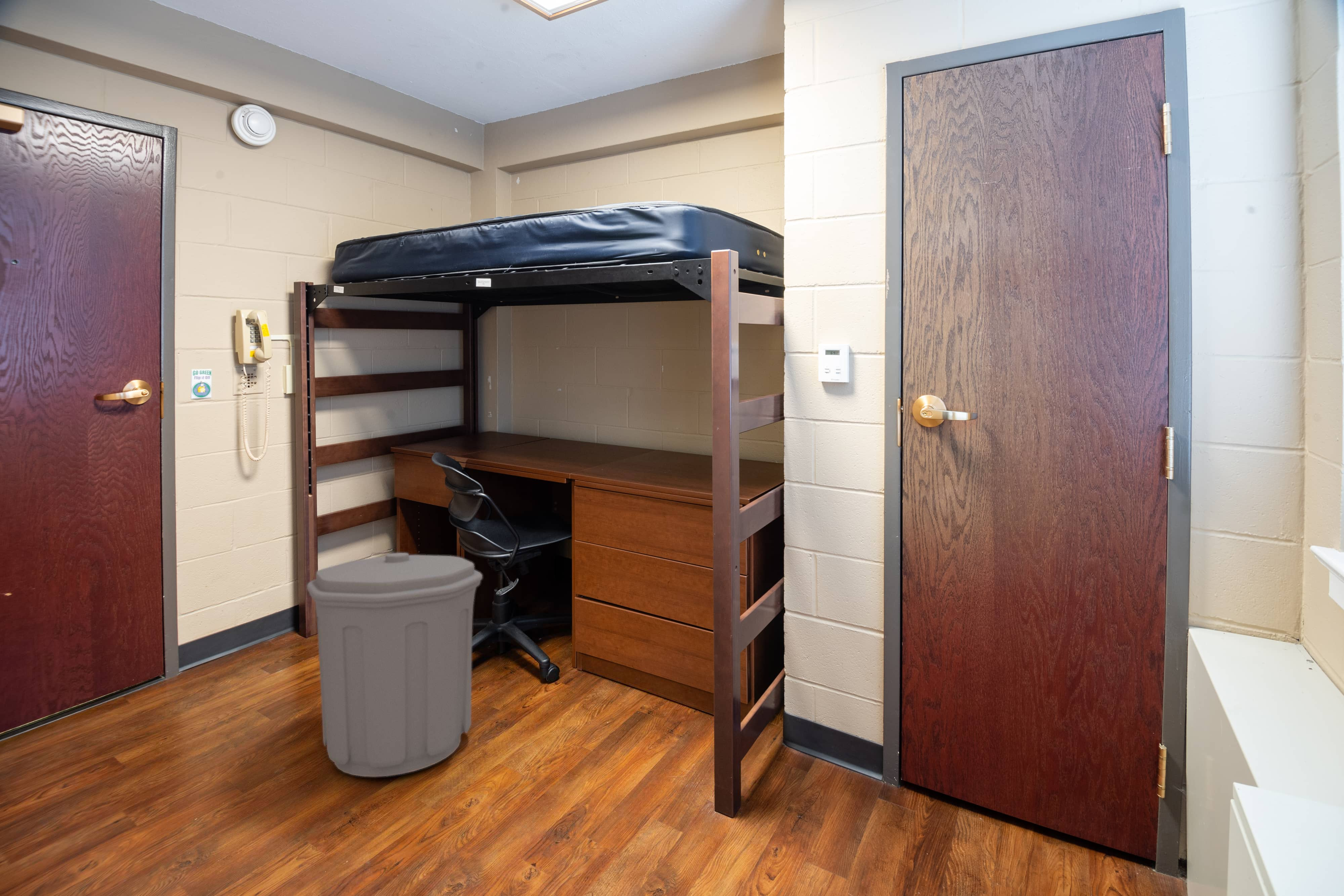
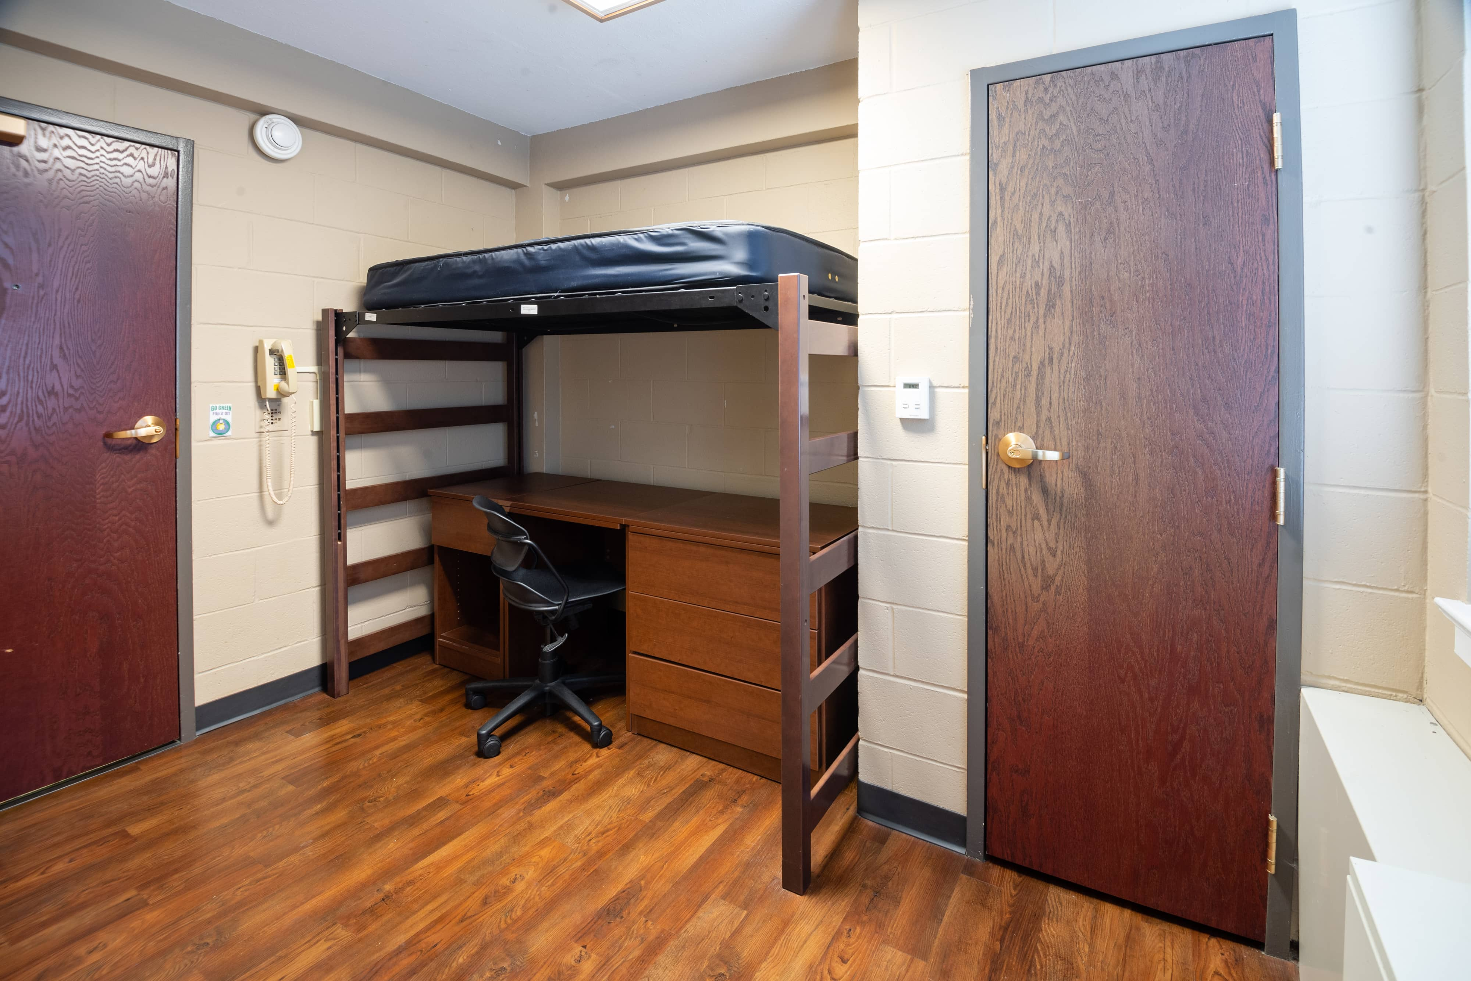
- trash can [306,552,483,777]
